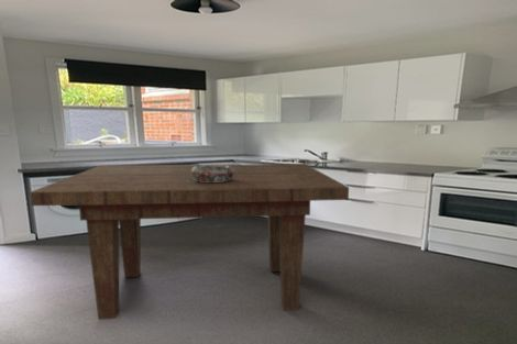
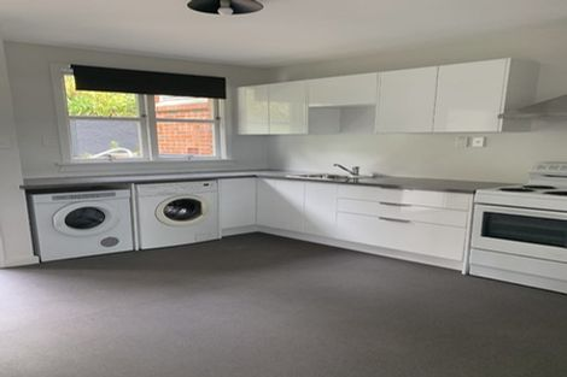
- dining table [29,163,350,321]
- decorative bowl [191,164,234,182]
